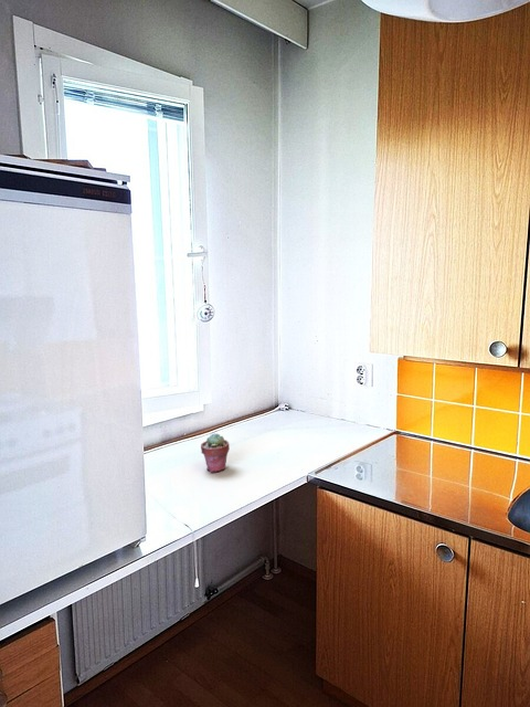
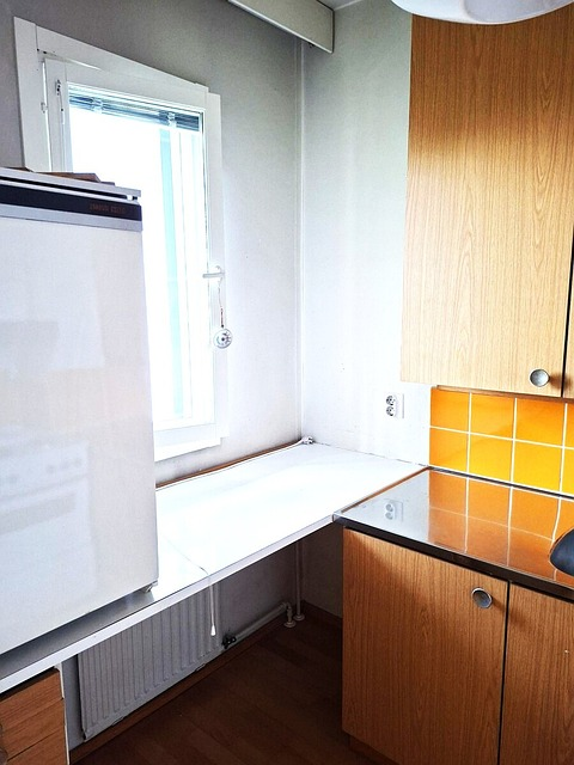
- potted succulent [200,433,231,474]
